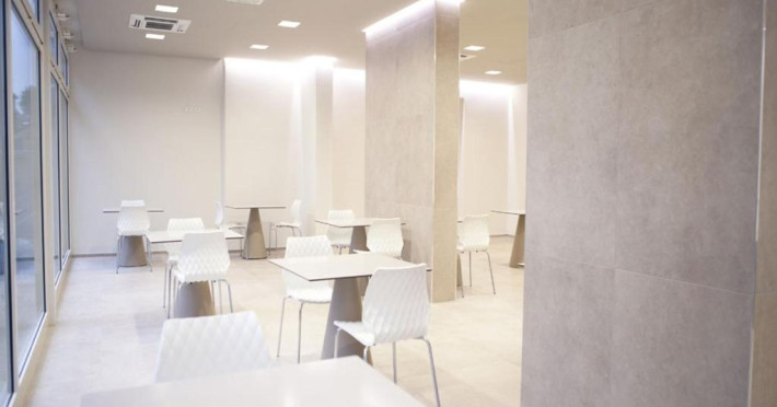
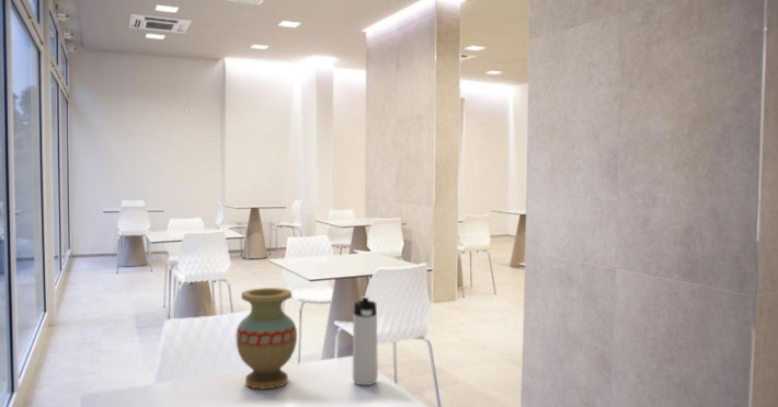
+ vase [234,287,298,389]
+ thermos bottle [352,296,379,386]
